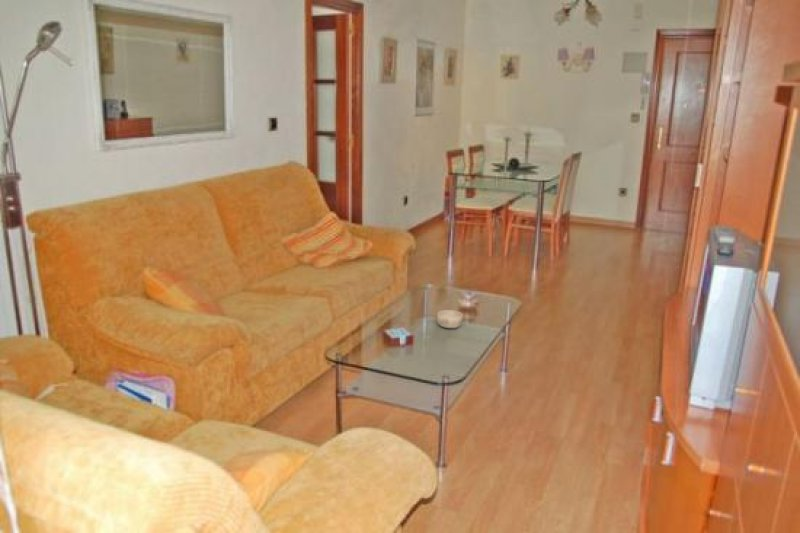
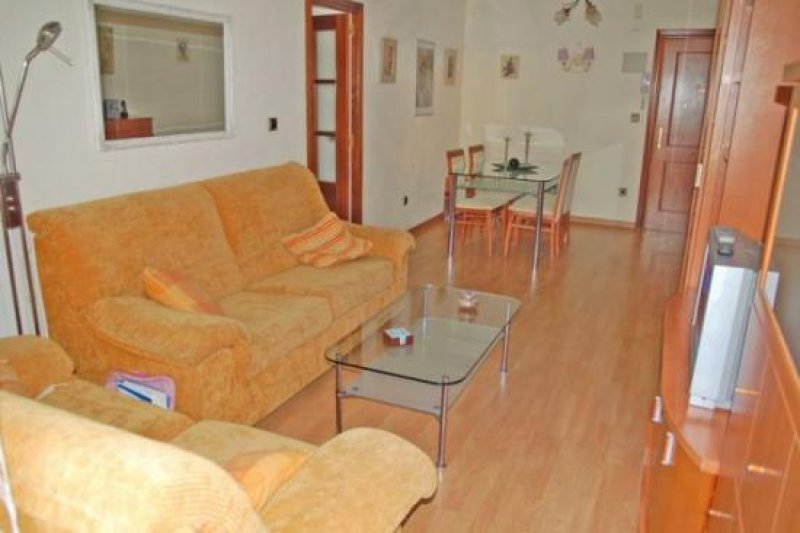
- decorative bowl [436,309,464,329]
